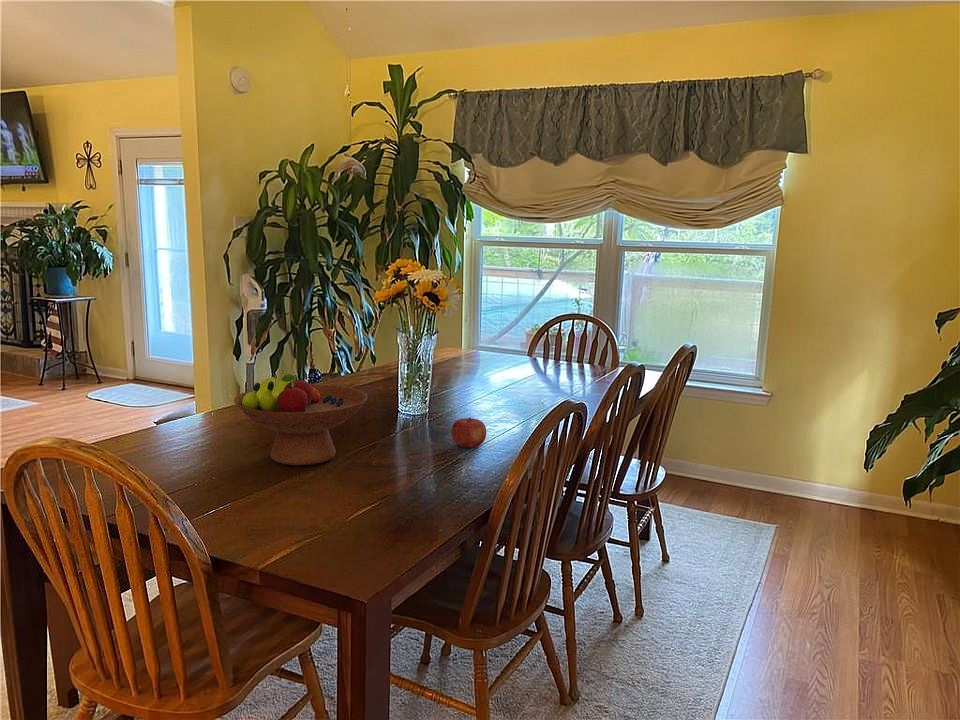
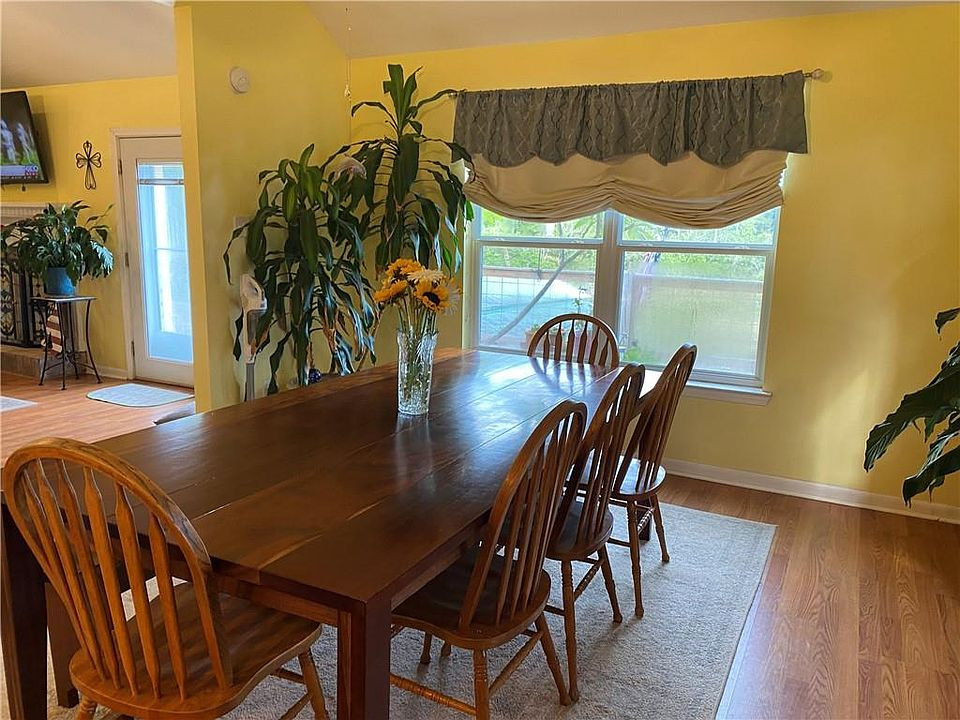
- fruit bowl [233,373,369,466]
- fruit [450,416,487,449]
